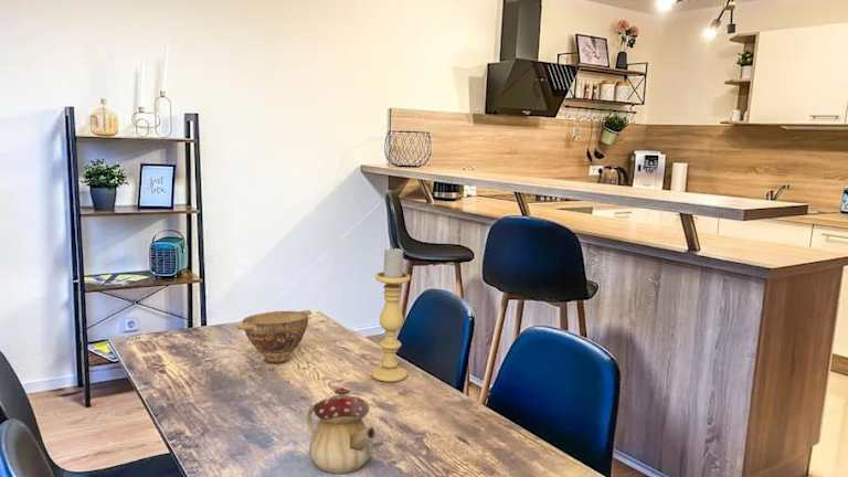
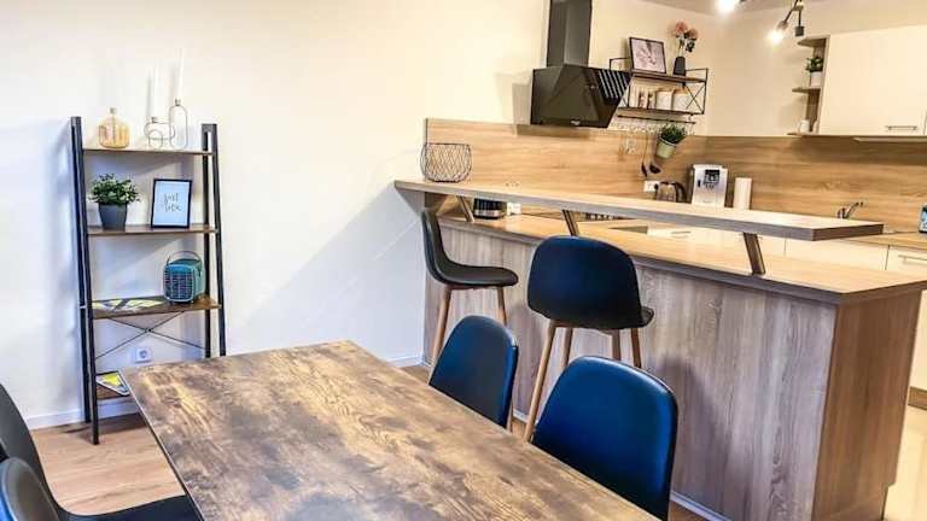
- teapot [306,386,378,475]
- bowl [235,309,312,363]
- candle holder [370,245,411,383]
